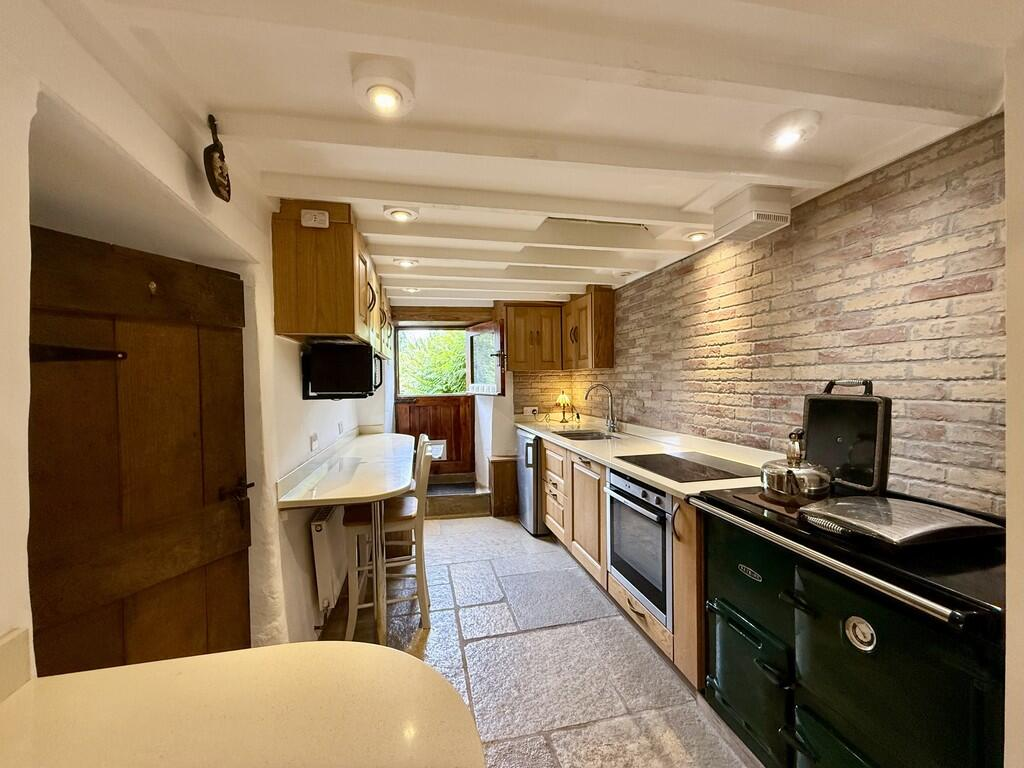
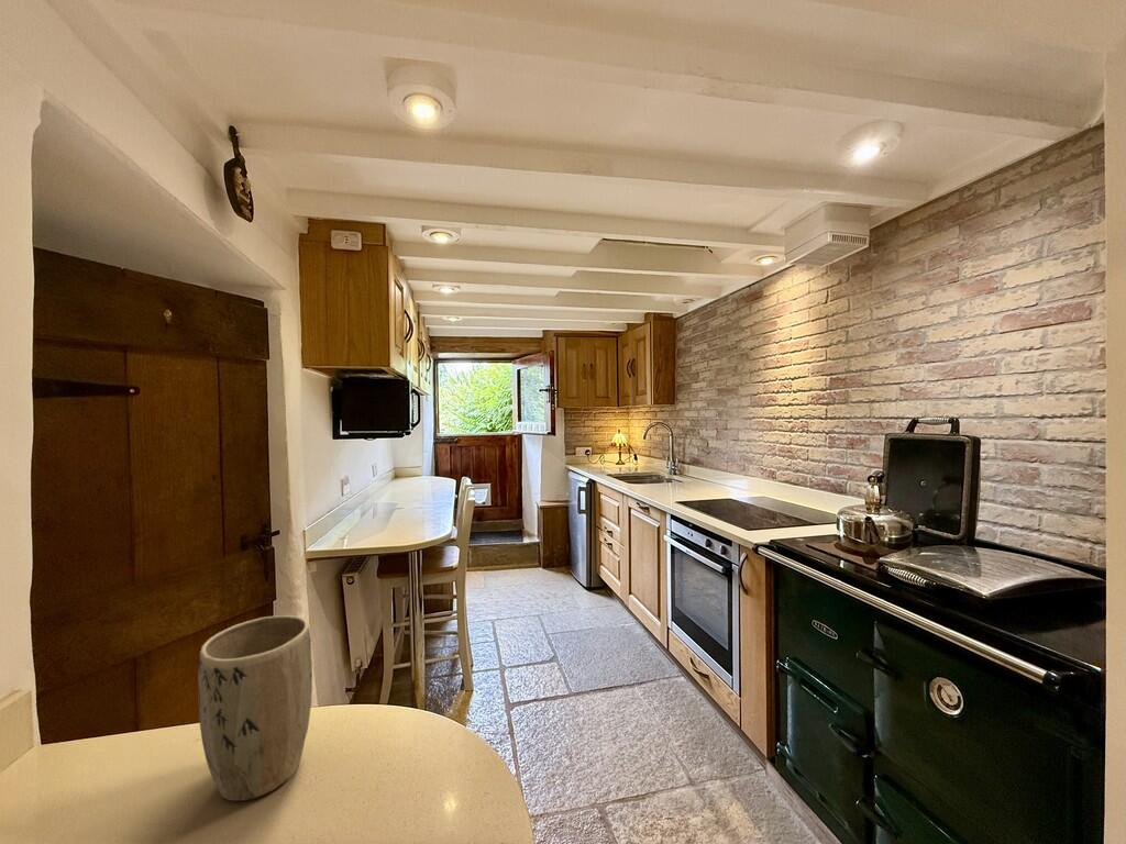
+ plant pot [197,614,313,802]
